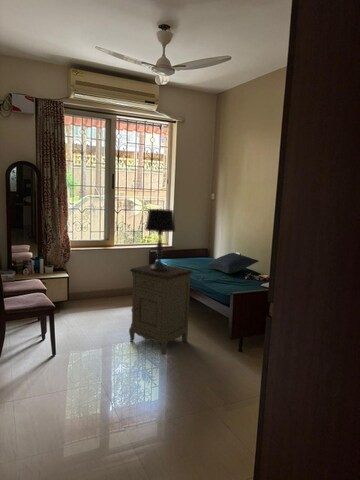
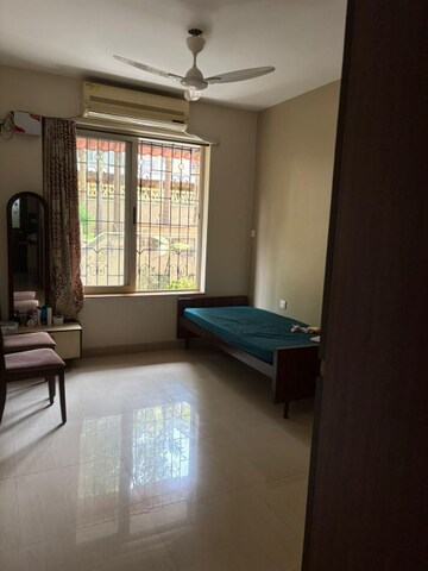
- pillow [206,252,260,275]
- table lamp [144,208,177,271]
- nightstand [128,263,194,355]
